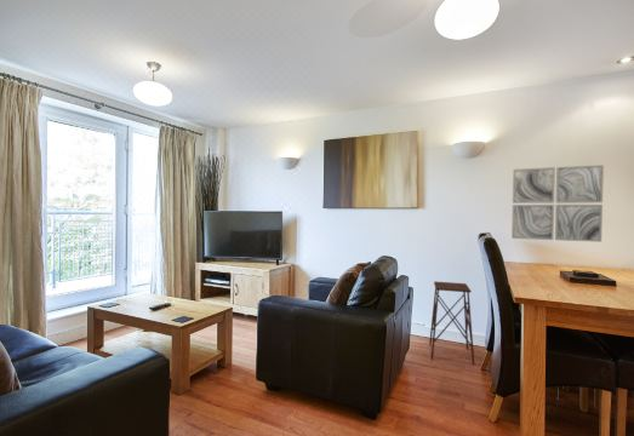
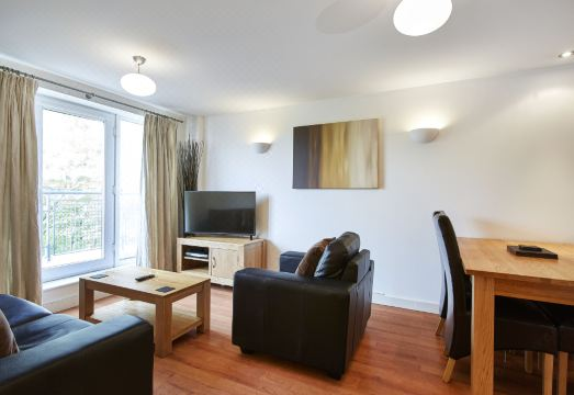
- side table [428,280,475,366]
- wall art [510,164,605,243]
